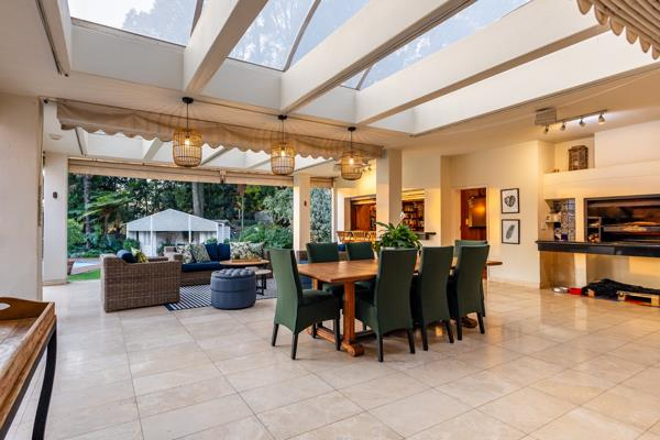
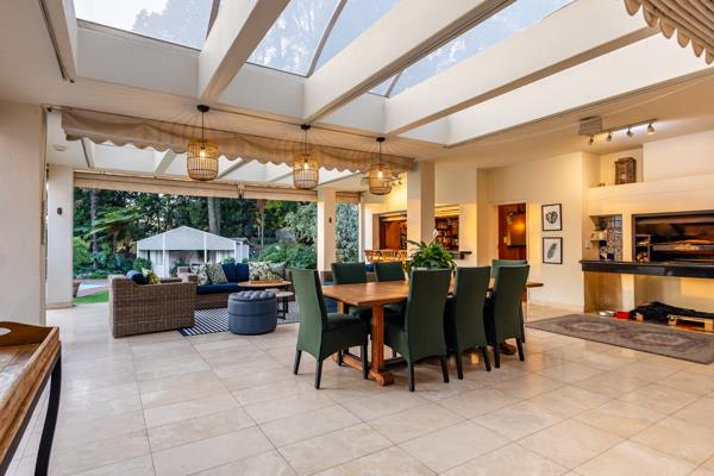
+ rug [522,313,714,365]
